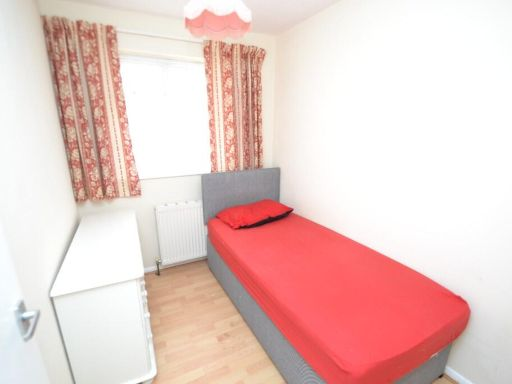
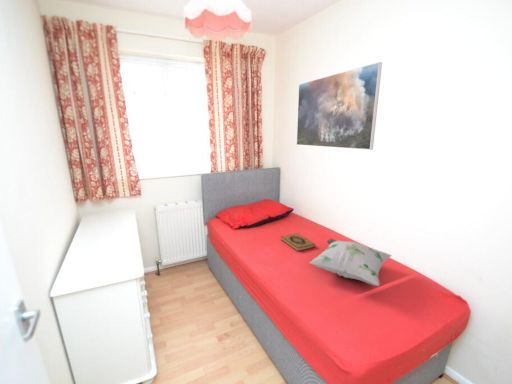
+ hardback book [280,233,316,252]
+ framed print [296,61,383,151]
+ decorative pillow [309,238,393,287]
